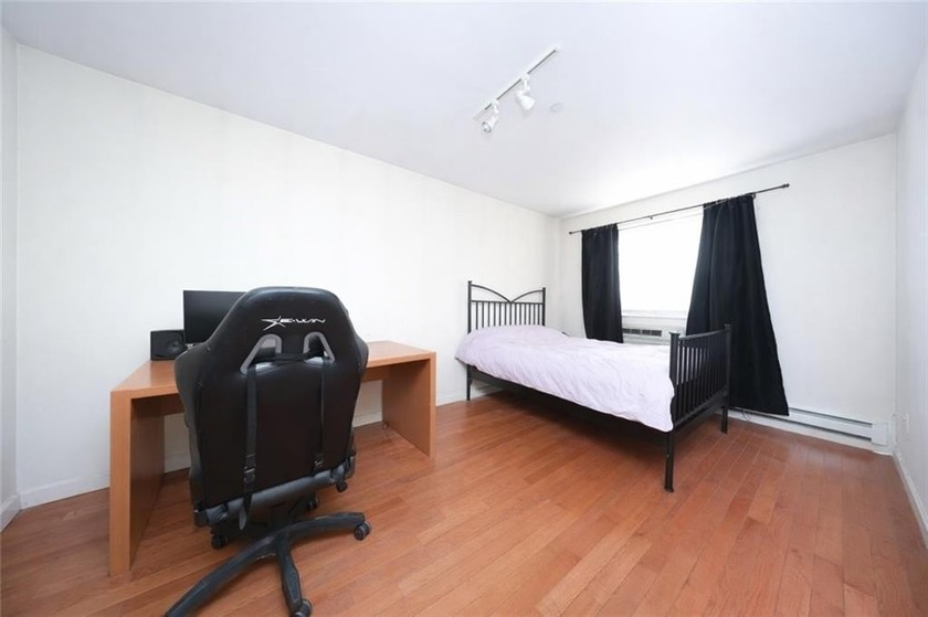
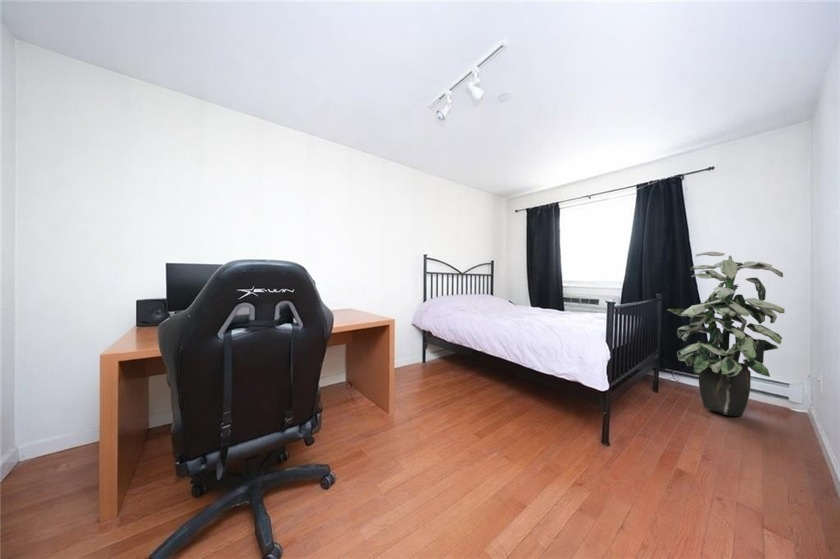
+ indoor plant [667,251,786,417]
